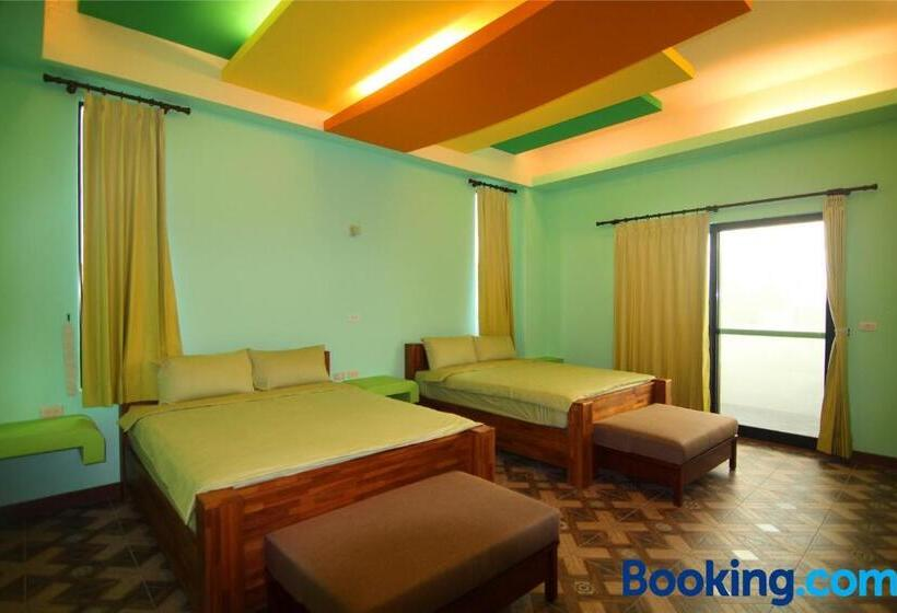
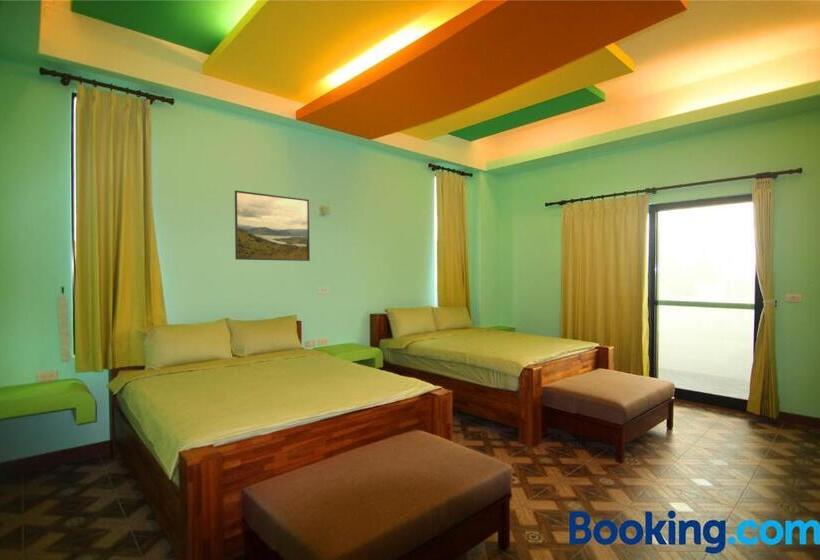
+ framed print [234,189,311,262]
